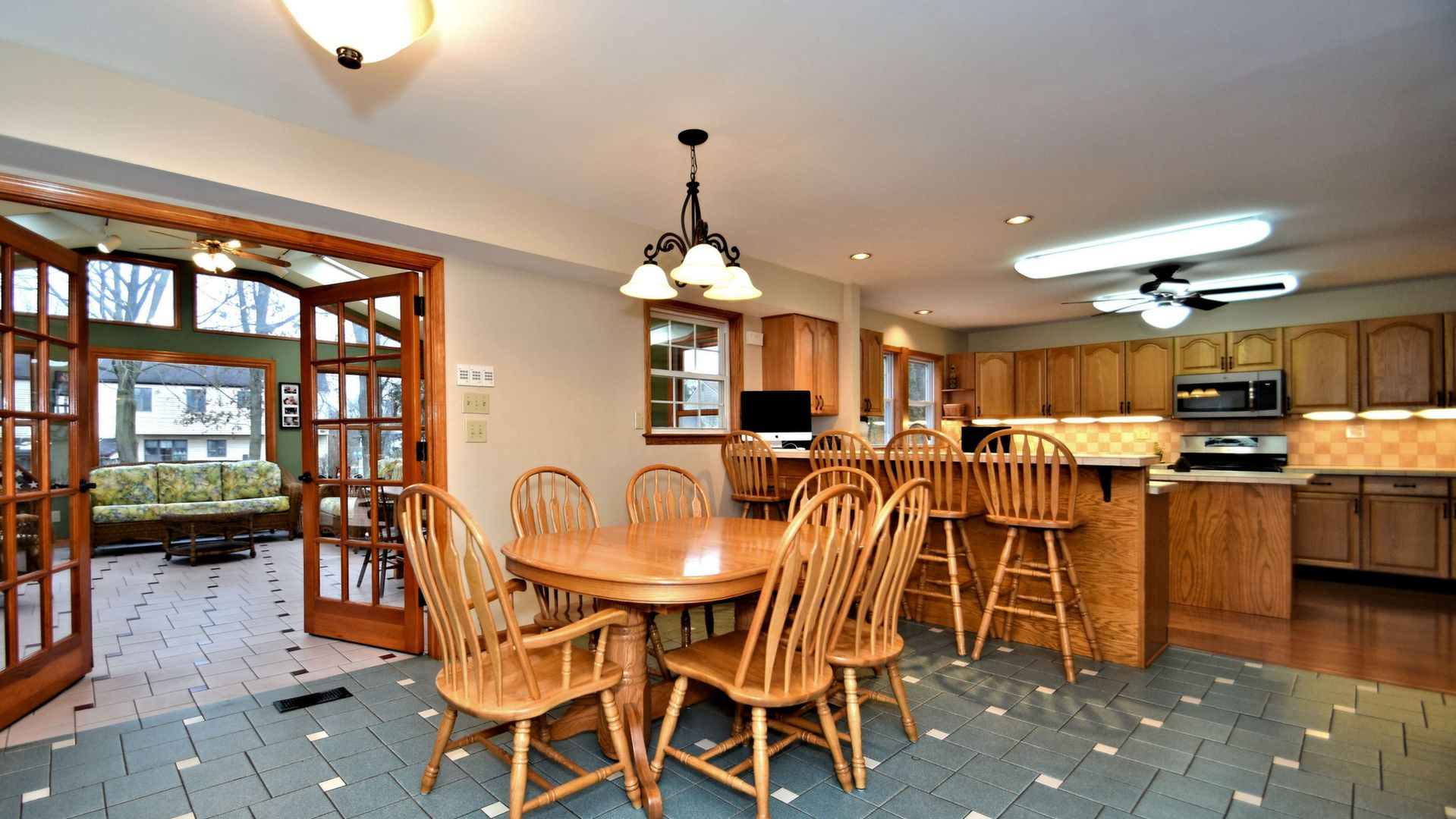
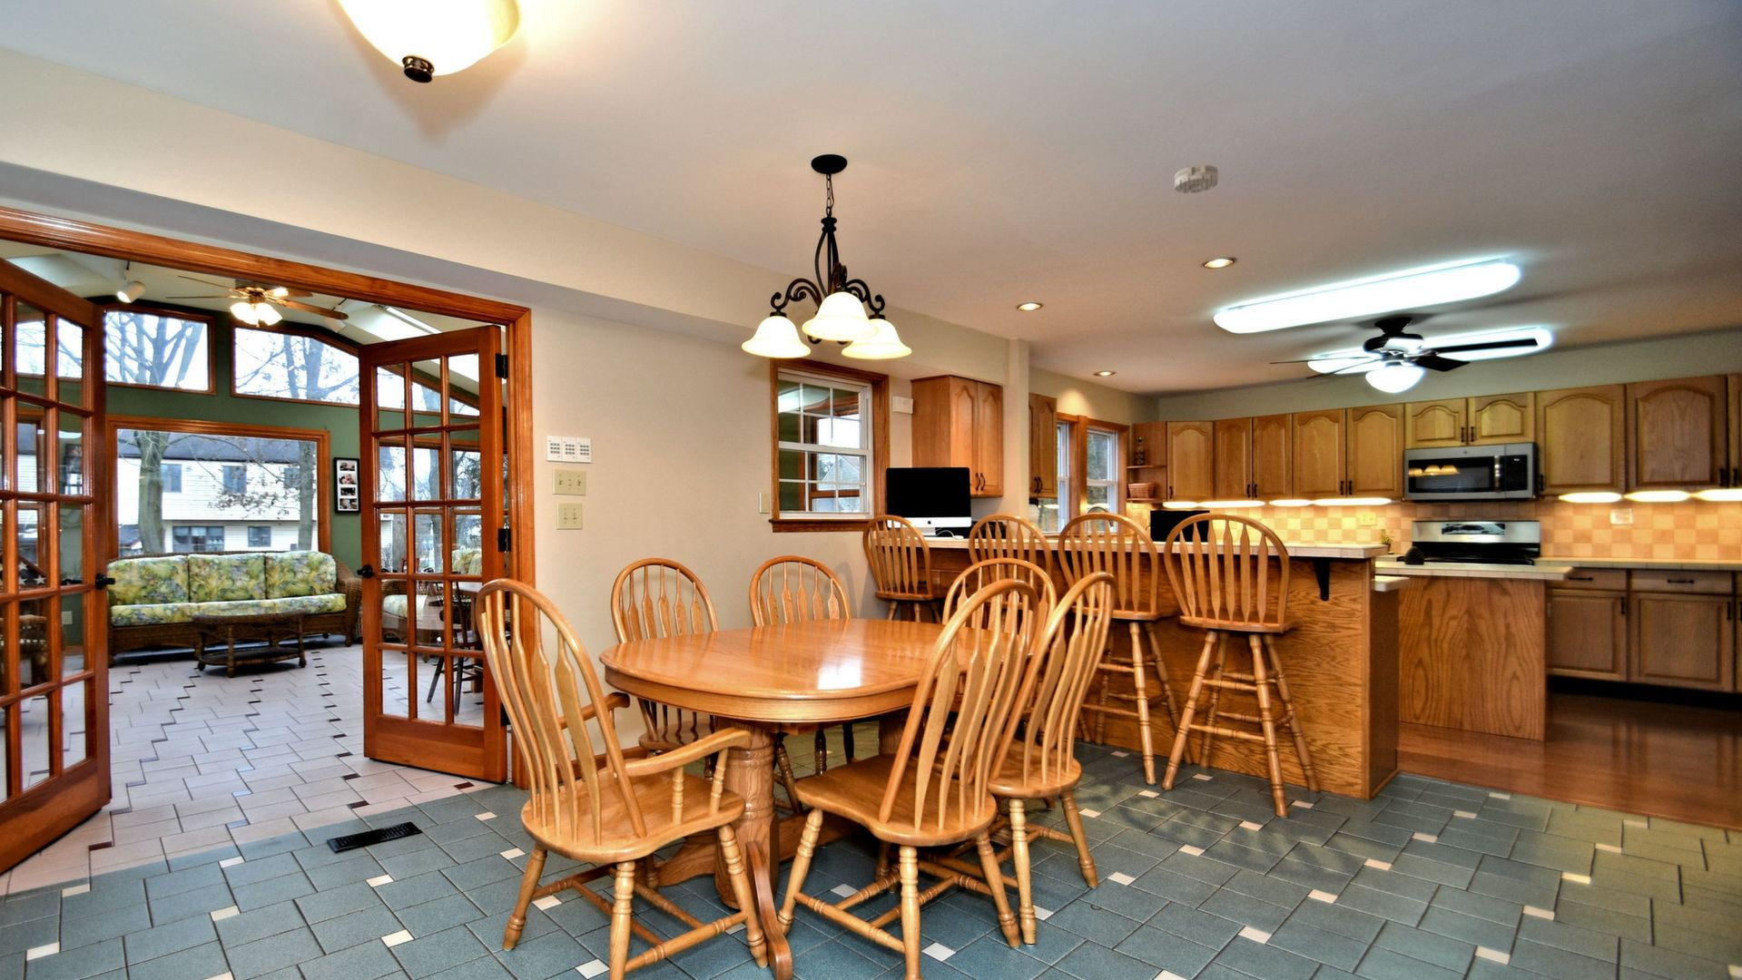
+ smoke detector [1174,164,1219,194]
